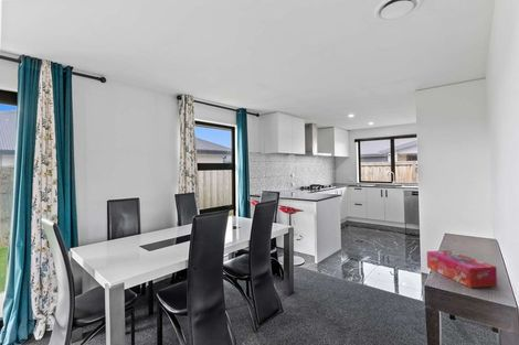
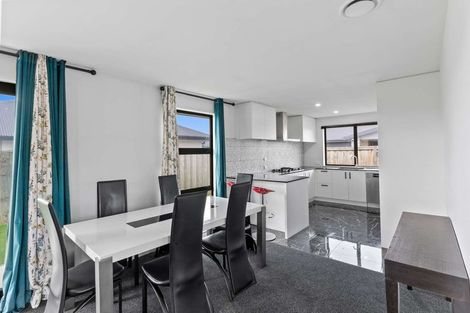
- tissue box [426,249,498,289]
